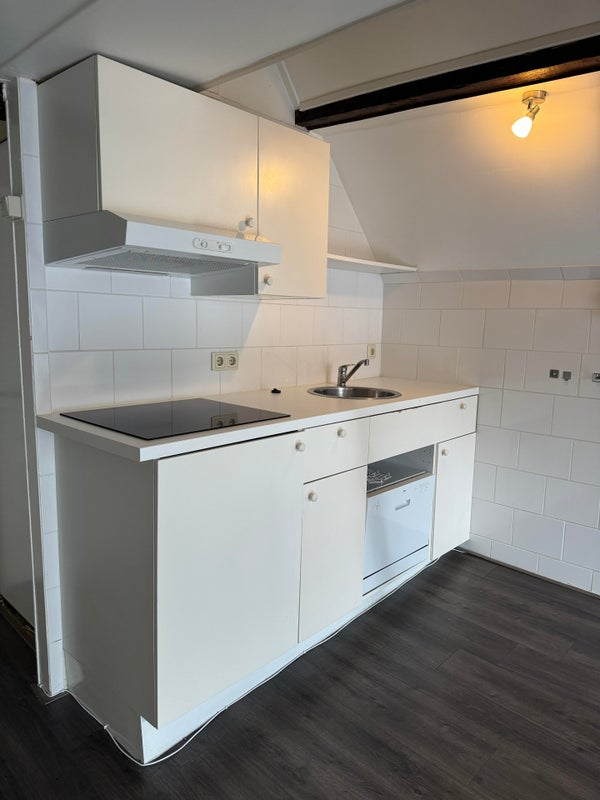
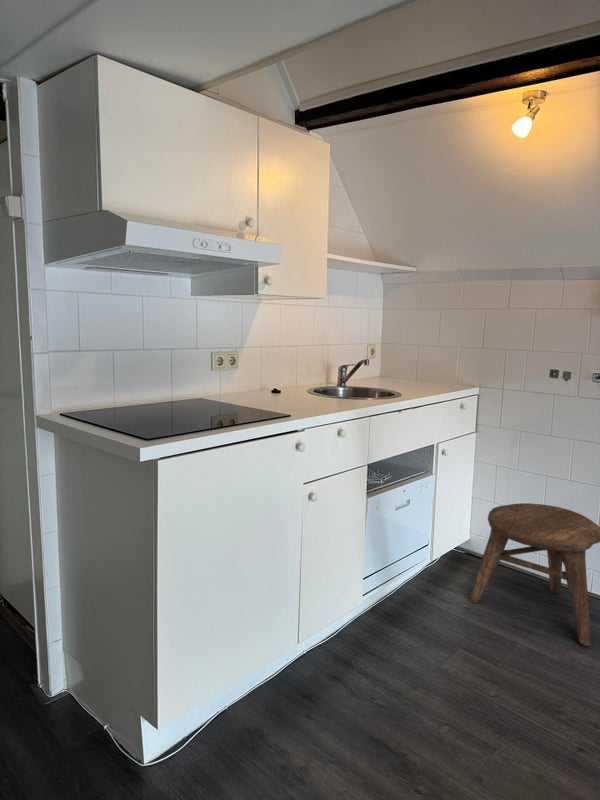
+ stool [468,502,600,647]
